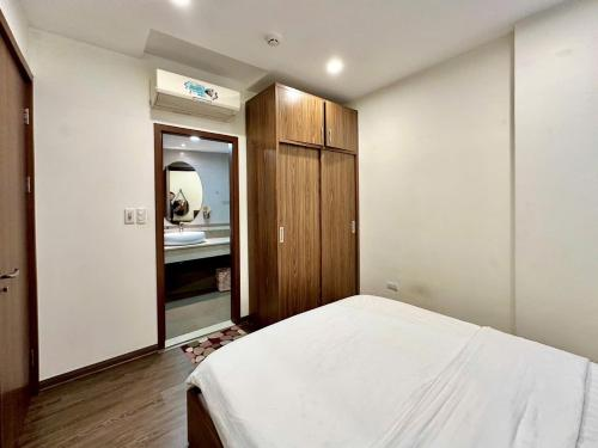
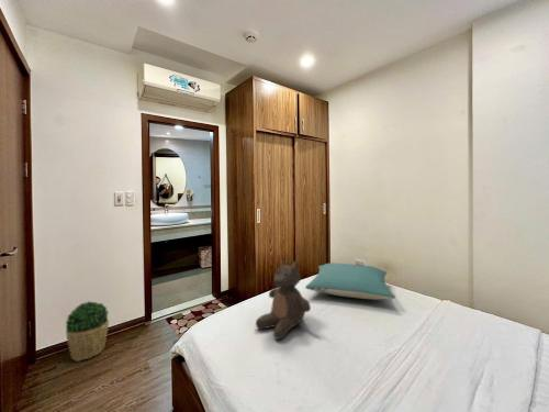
+ potted plant [65,300,110,363]
+ pillow [304,263,396,301]
+ teddy bear [255,257,312,341]
